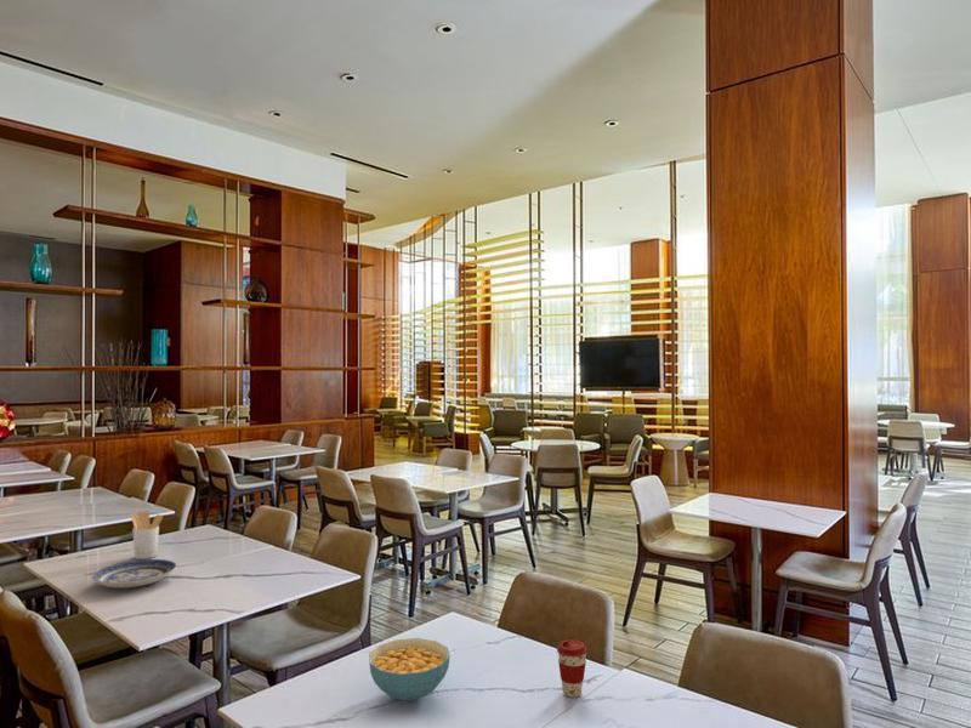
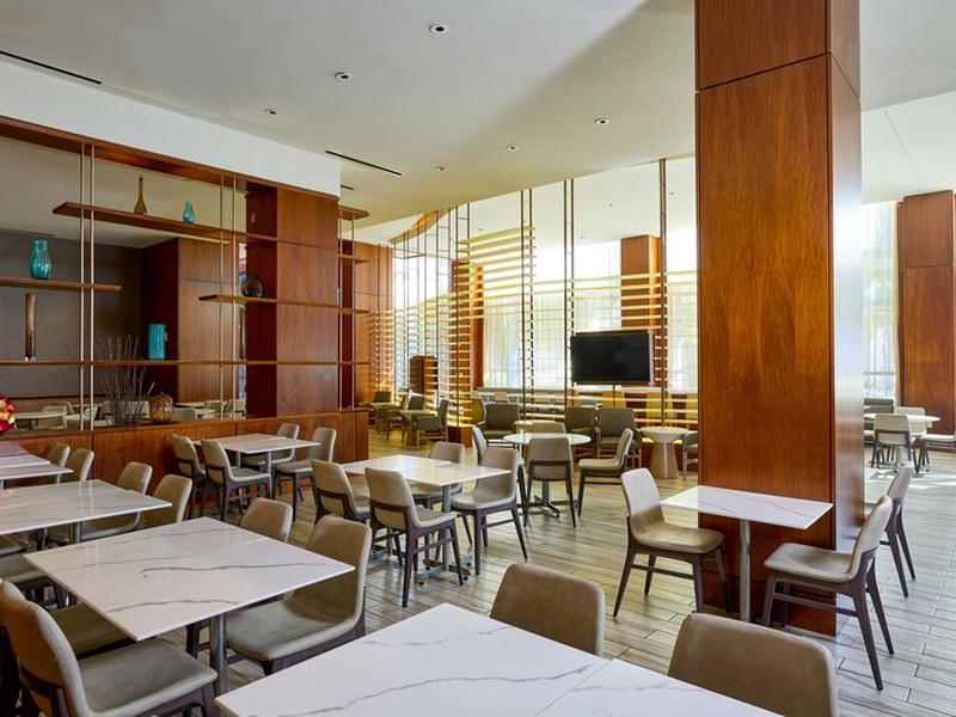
- cereal bowl [368,637,452,703]
- coffee cup [556,639,589,699]
- plate [91,558,177,590]
- utensil holder [129,510,164,561]
